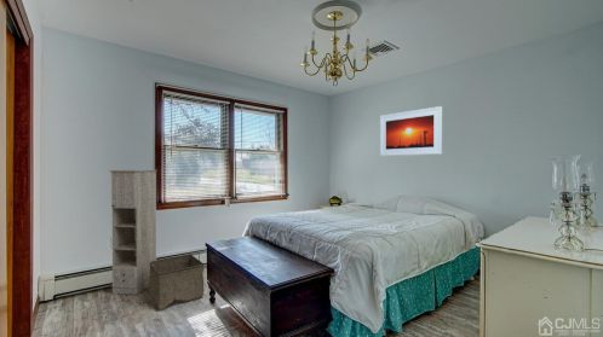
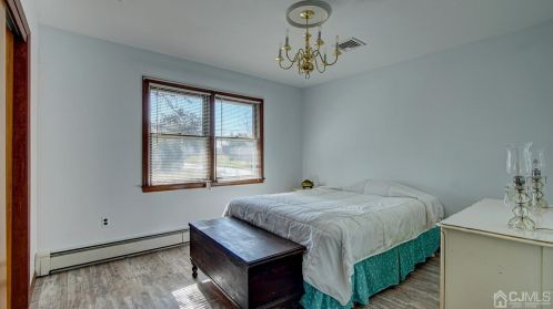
- storage cabinet [108,169,157,296]
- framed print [379,105,443,157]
- storage bin [147,254,205,312]
